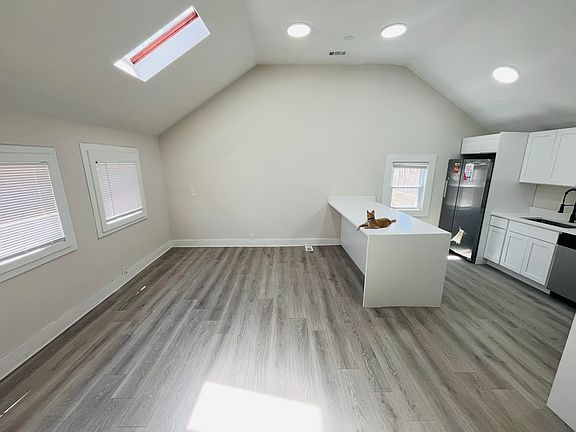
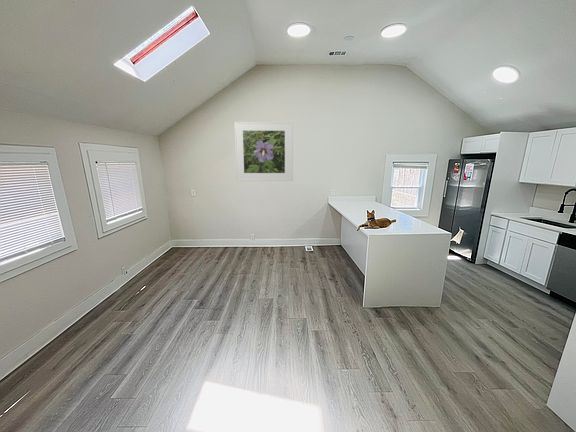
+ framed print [233,121,294,182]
